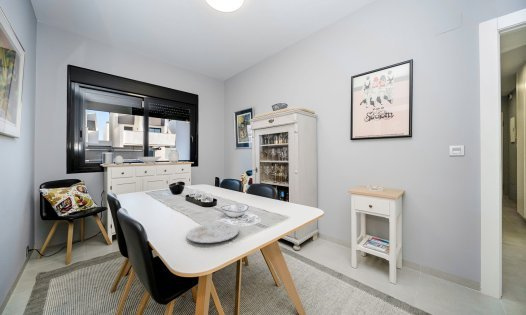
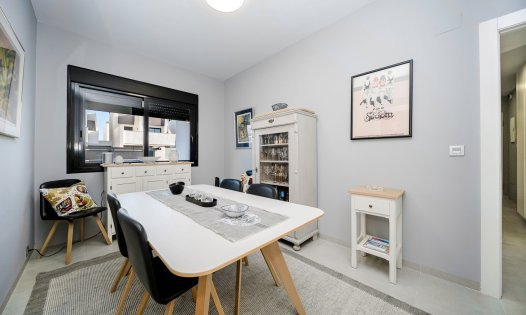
- plate [185,222,240,244]
